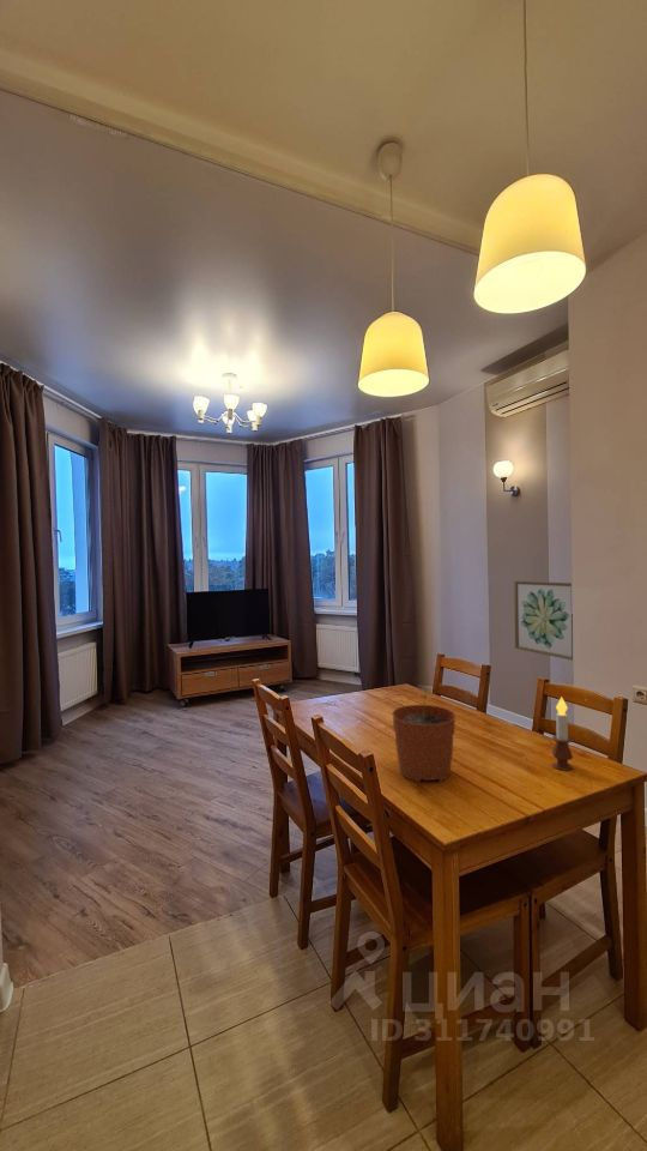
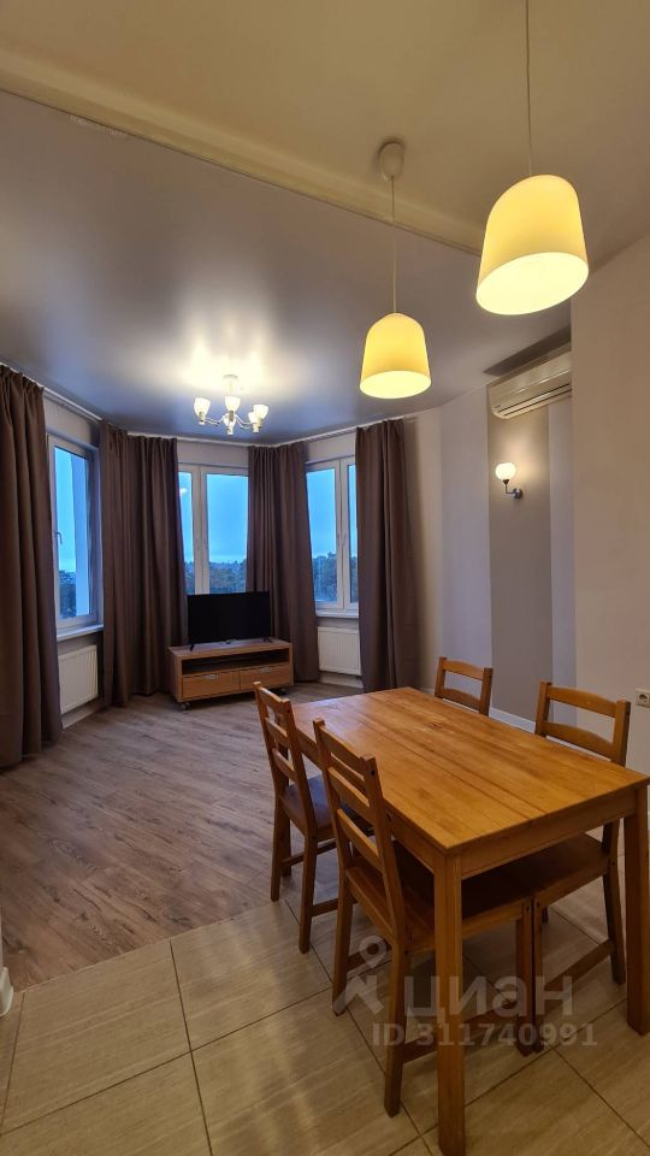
- wall art [513,580,574,662]
- plant pot [391,687,456,783]
- candle [551,695,574,772]
